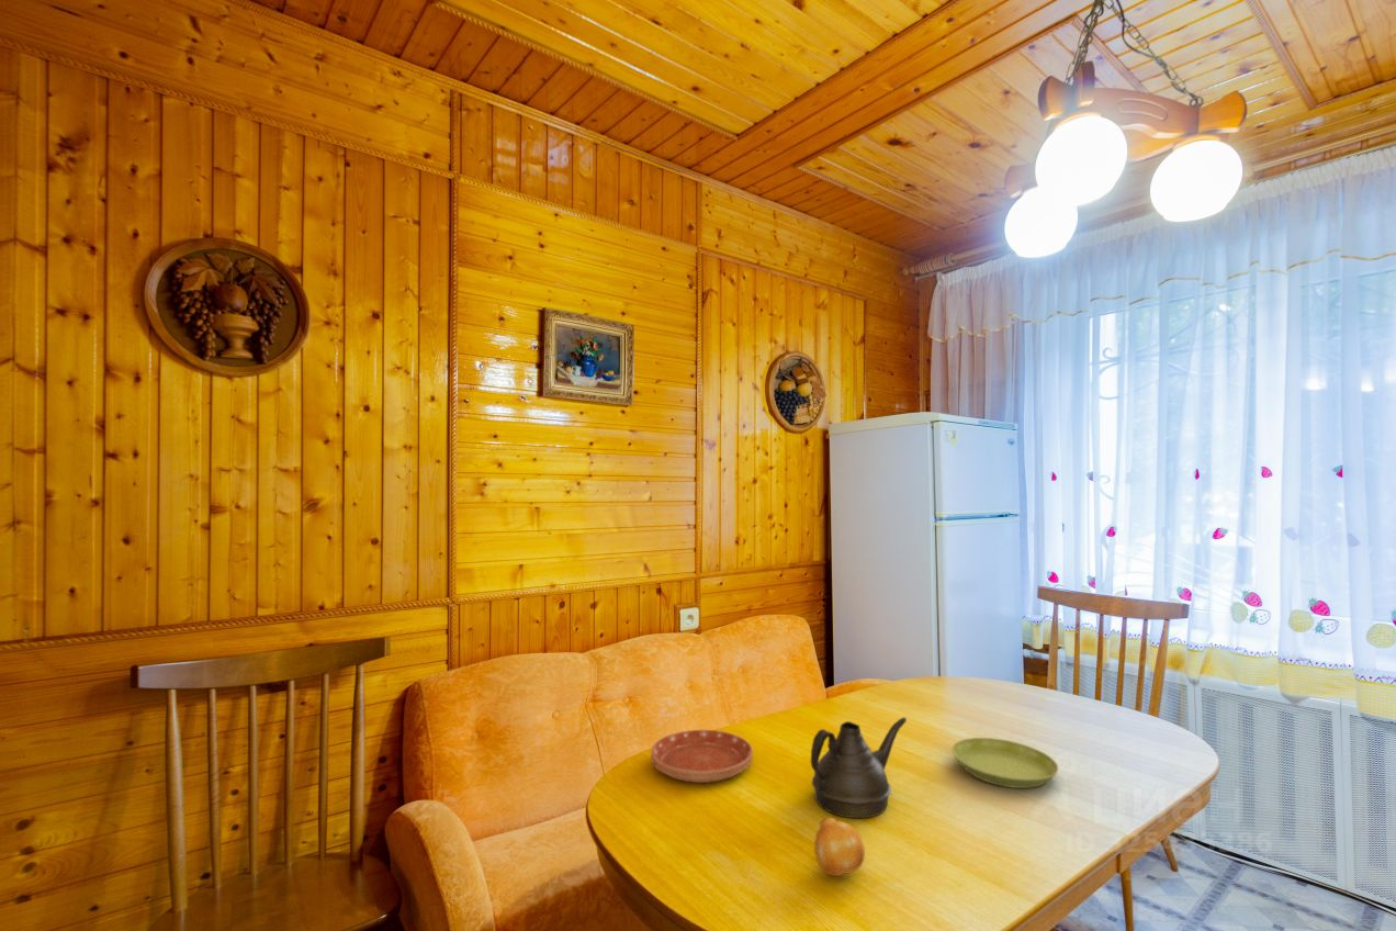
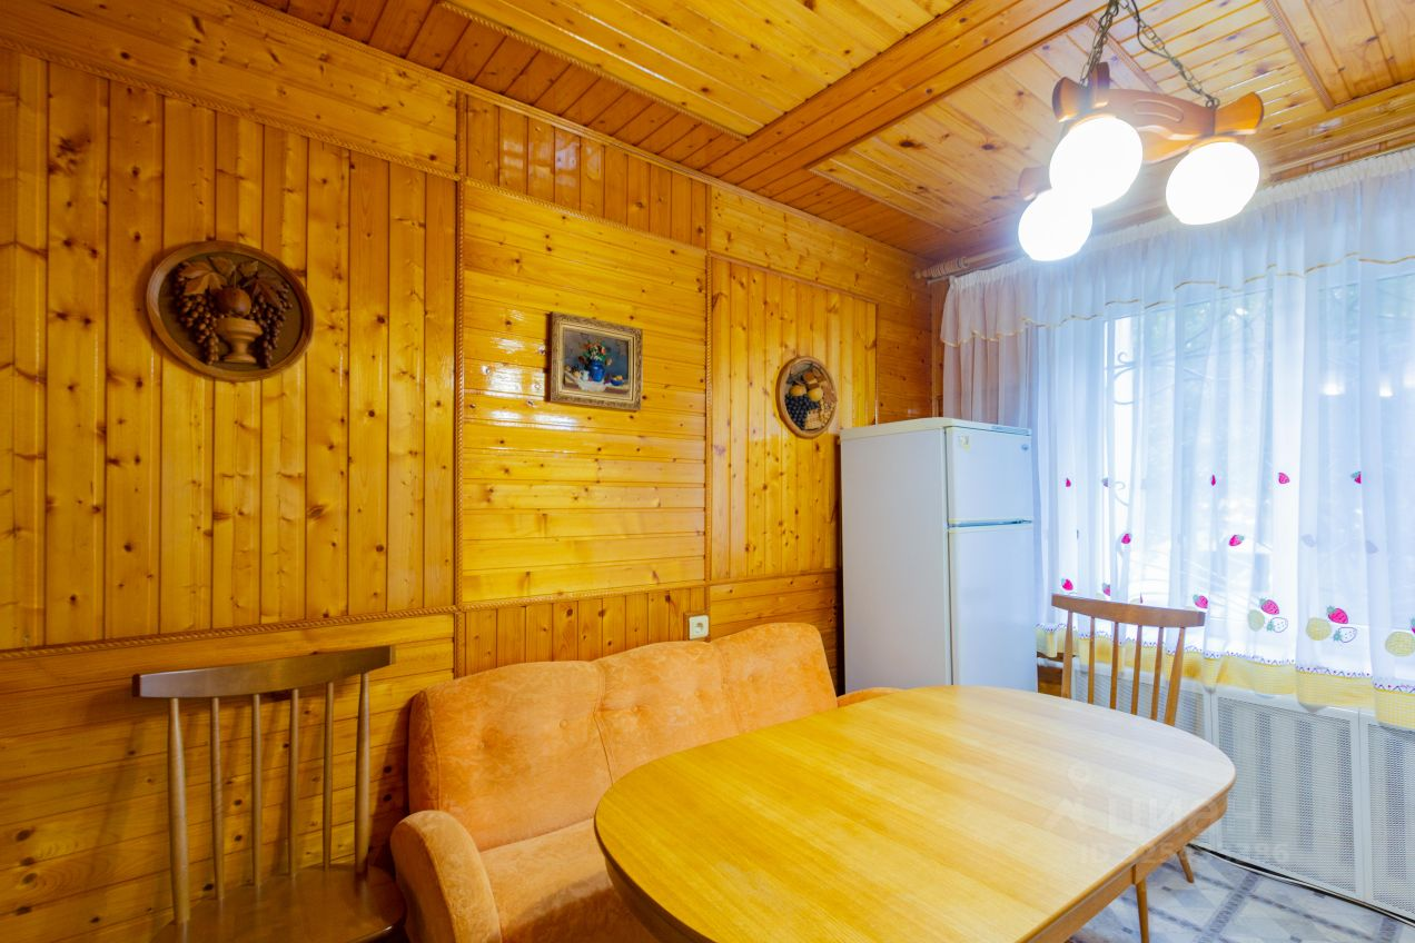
- saucer [650,729,754,784]
- teapot [810,716,908,819]
- fruit [813,817,866,877]
- saucer [952,737,1059,789]
